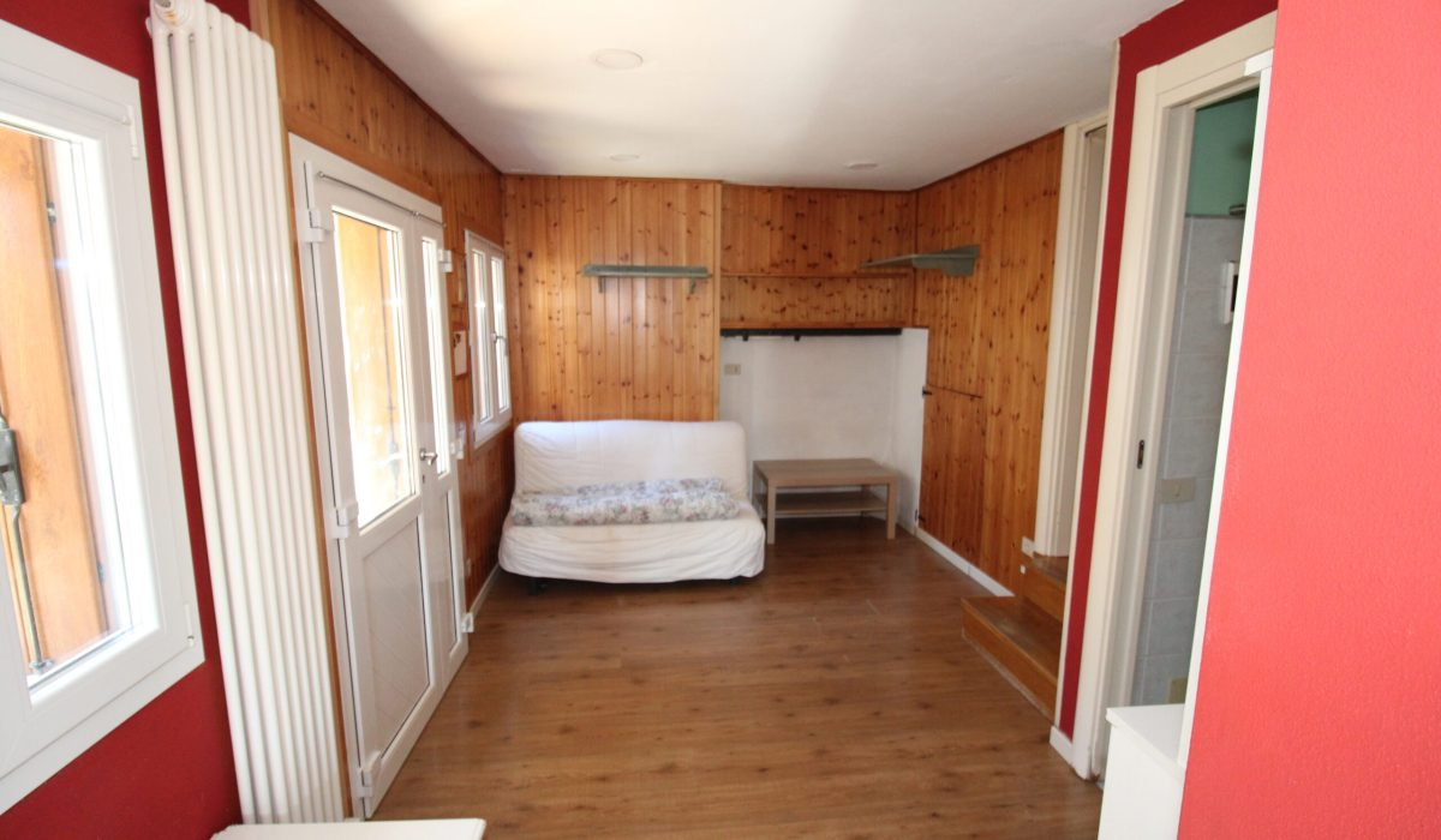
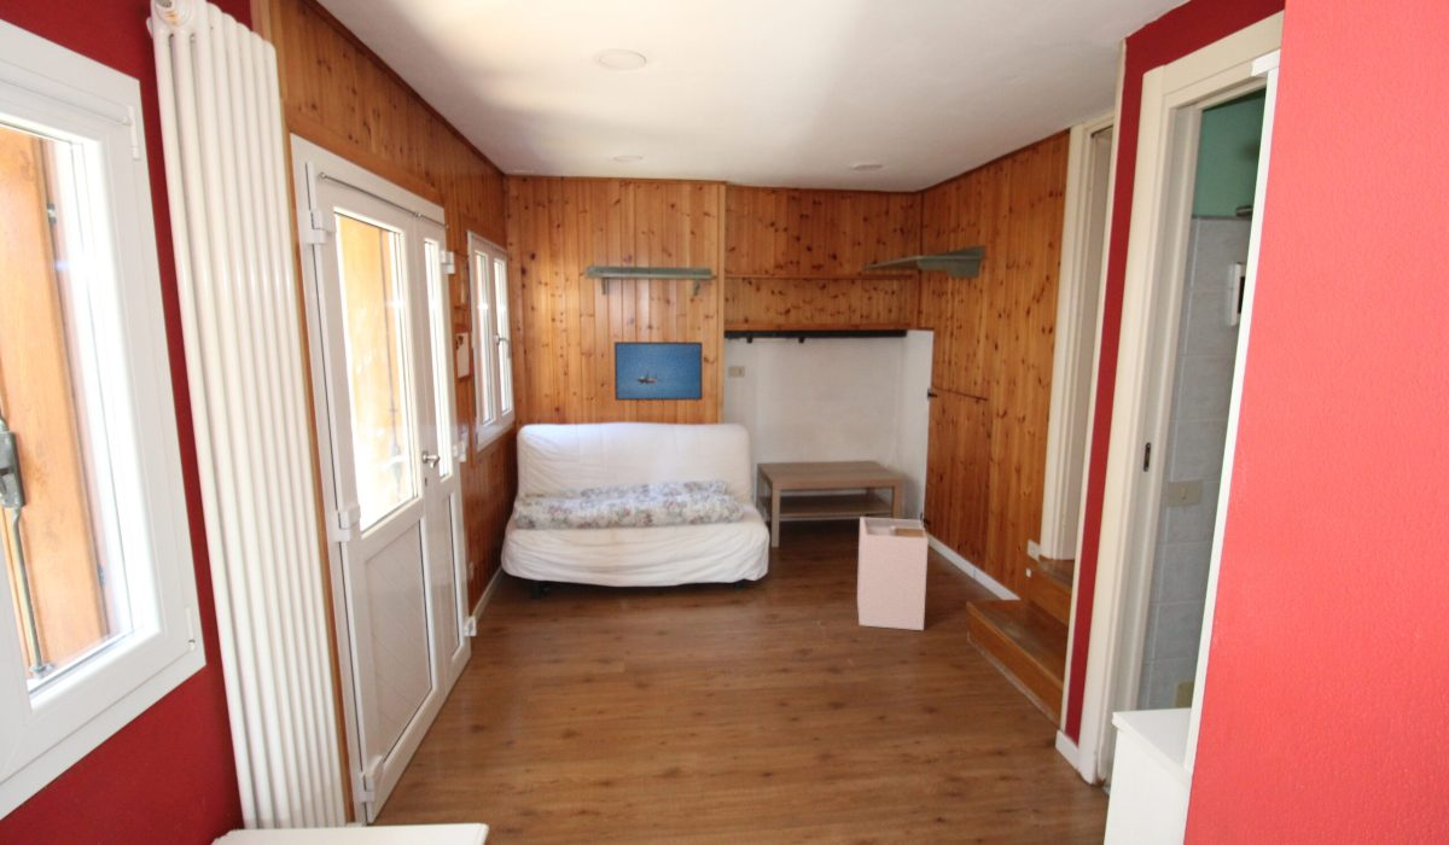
+ laundry hamper [856,515,930,631]
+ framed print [613,340,704,402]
